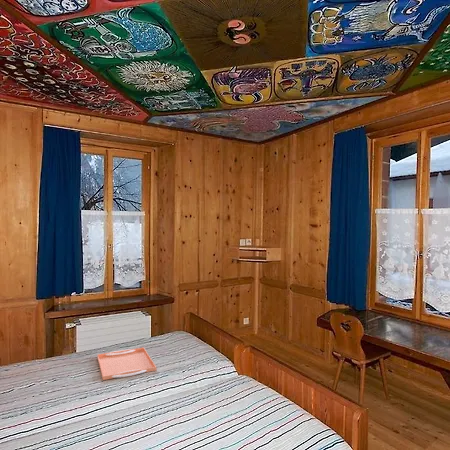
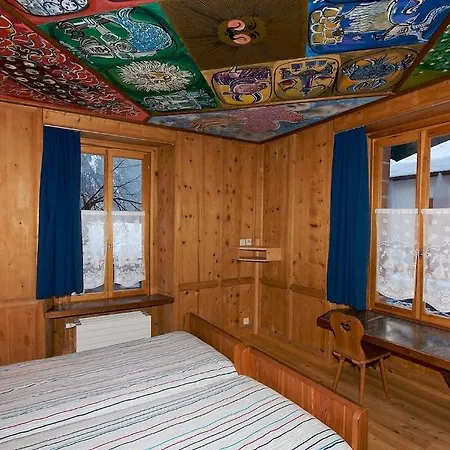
- serving tray [96,346,157,381]
